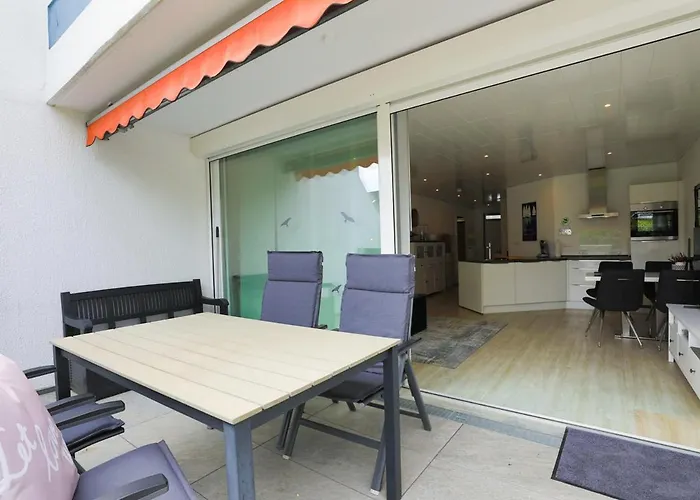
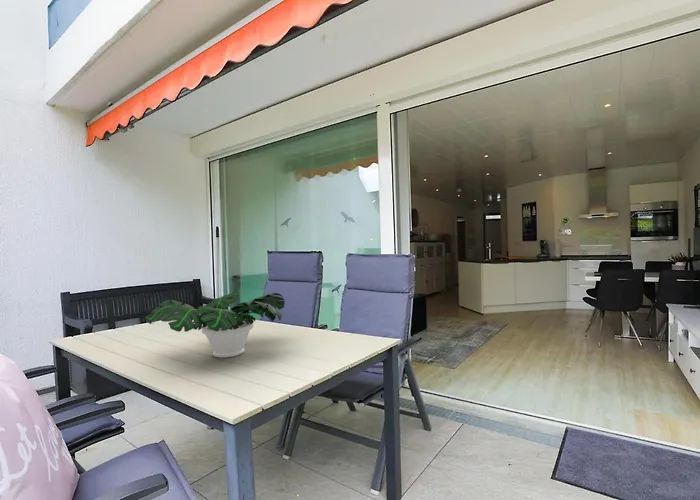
+ potted plant [145,291,286,359]
